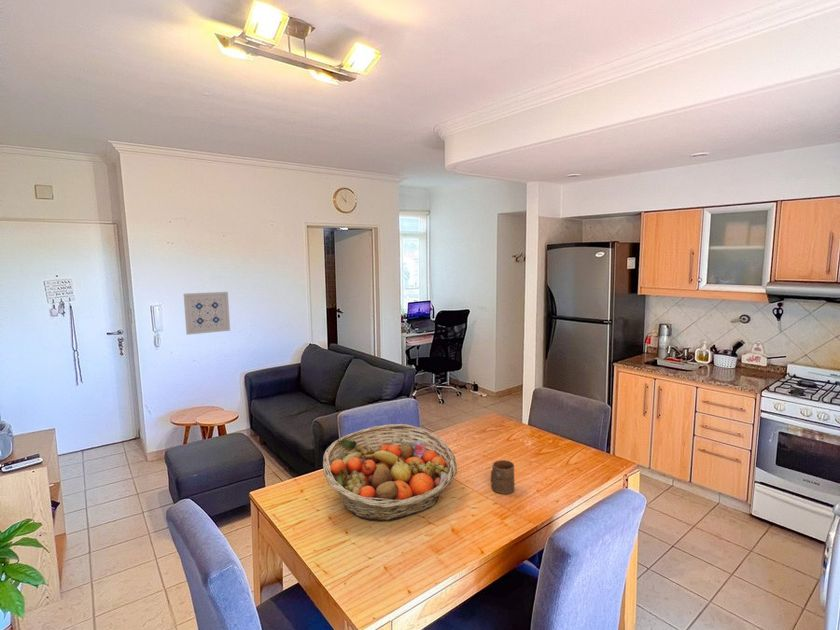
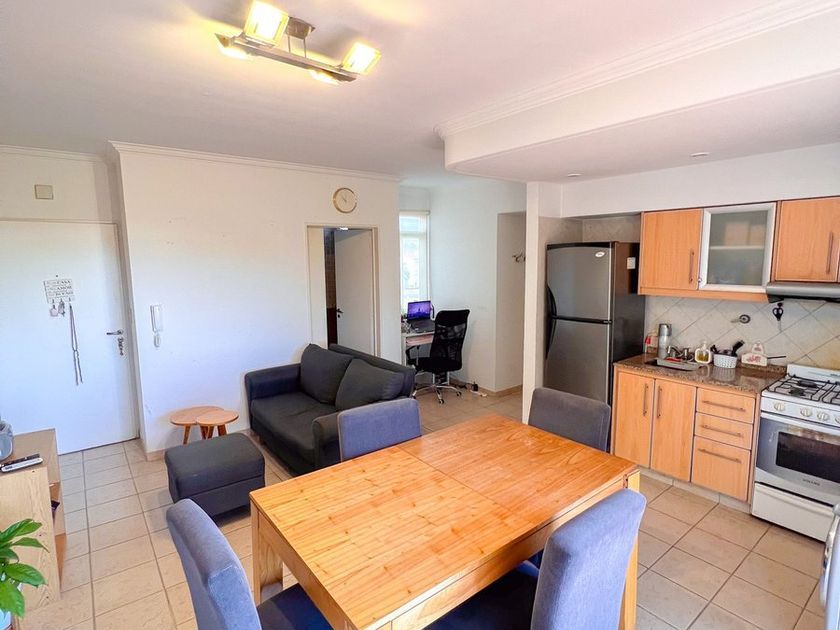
- fruit basket [322,423,458,522]
- cup [490,459,516,495]
- wall art [183,291,231,336]
